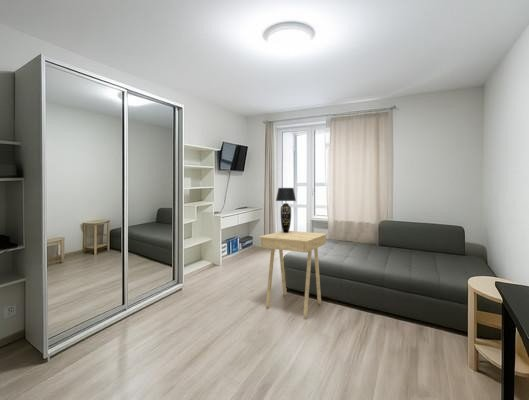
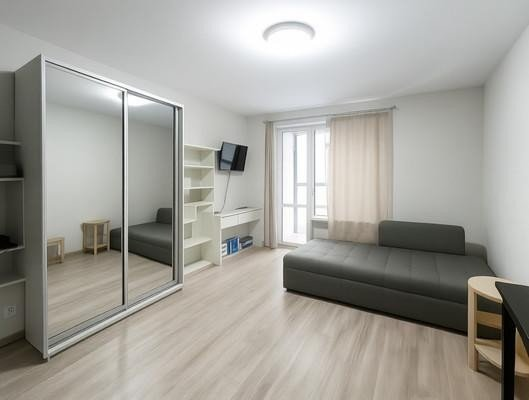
- side table [258,230,328,318]
- table lamp [275,187,297,233]
